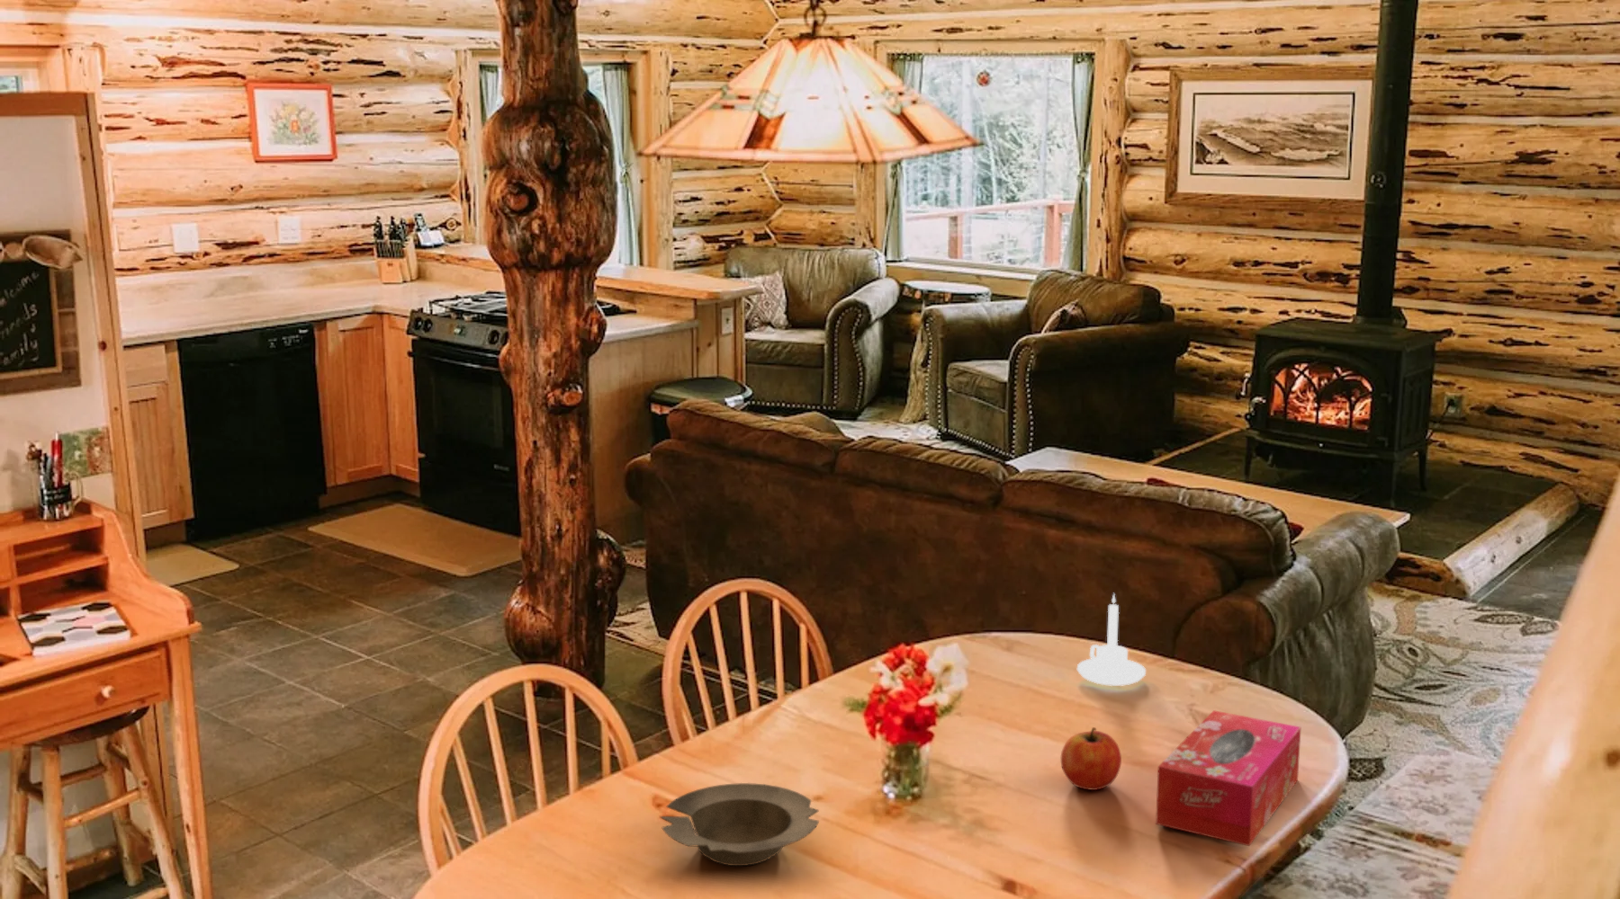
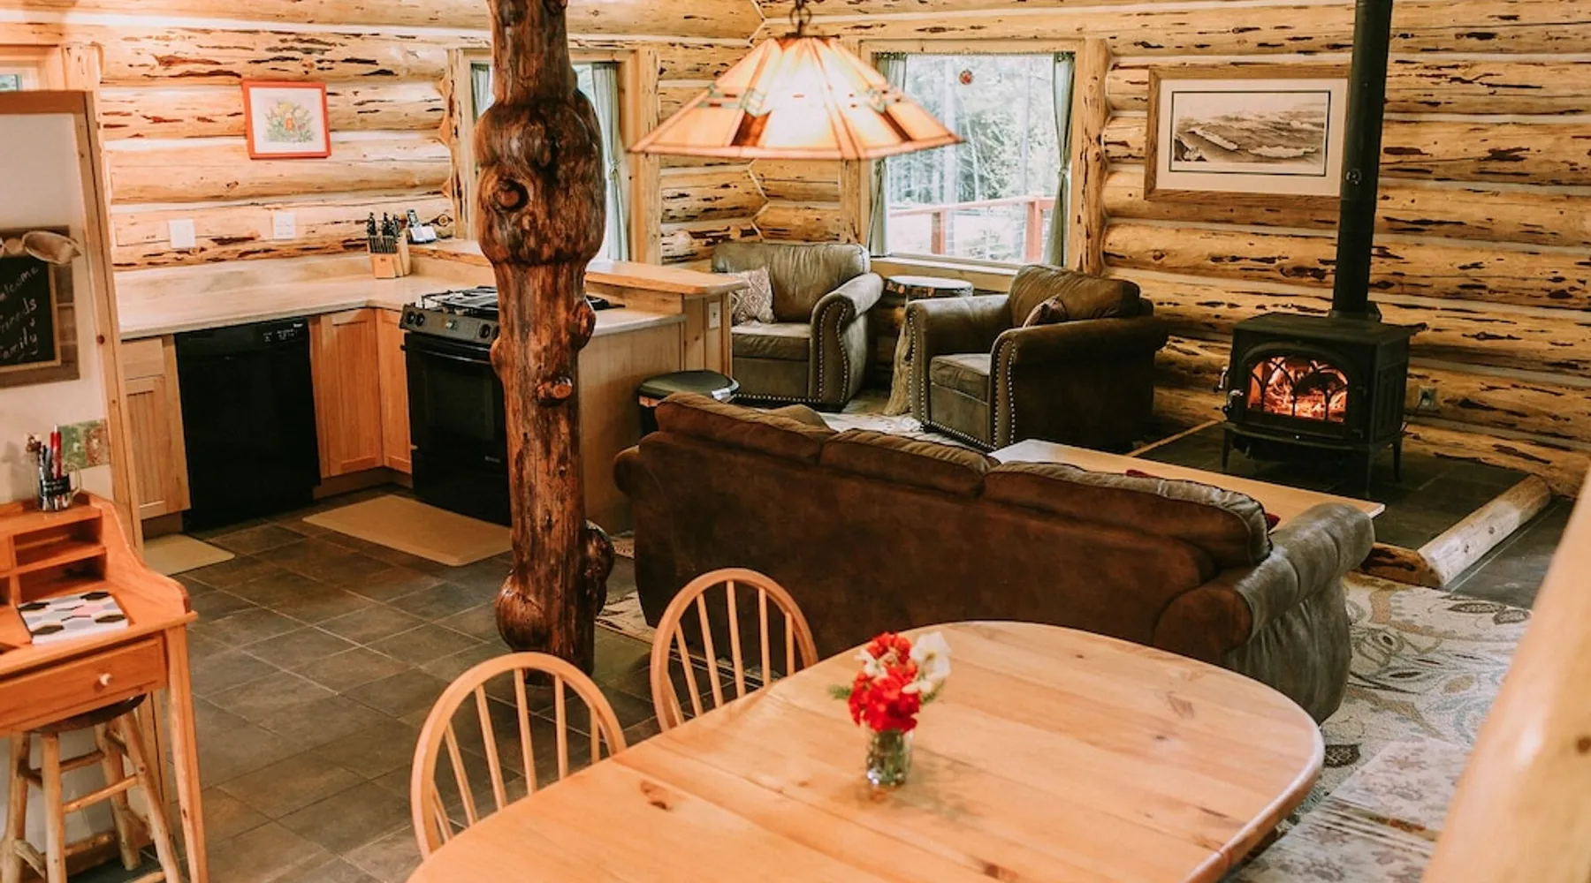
- bowl [659,782,820,867]
- candle holder [1076,592,1147,686]
- fruit [1059,726,1122,792]
- tissue box [1155,710,1301,847]
